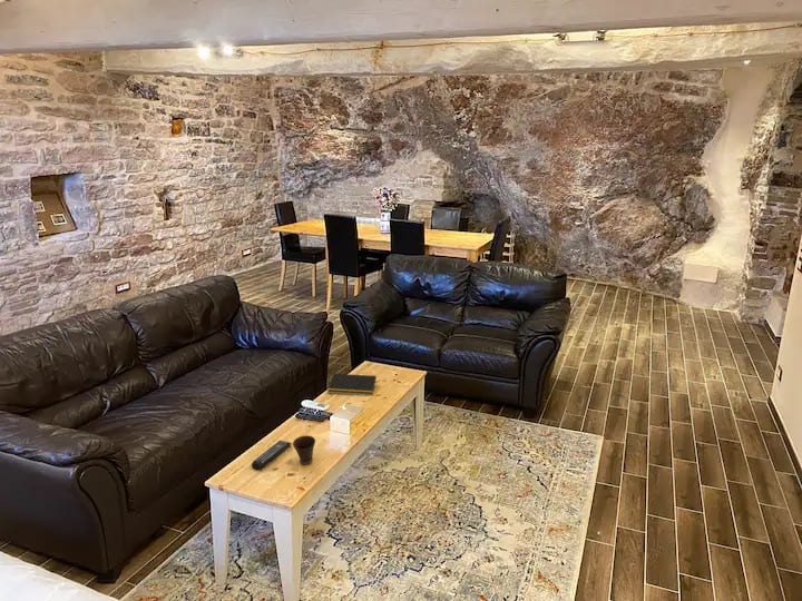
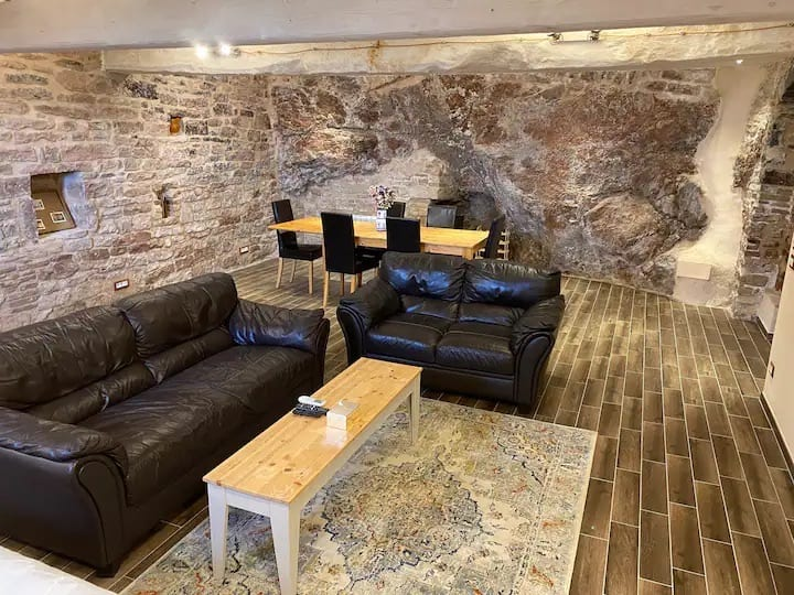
- notepad [326,373,378,397]
- cup [292,434,316,466]
- remote control [251,440,293,471]
